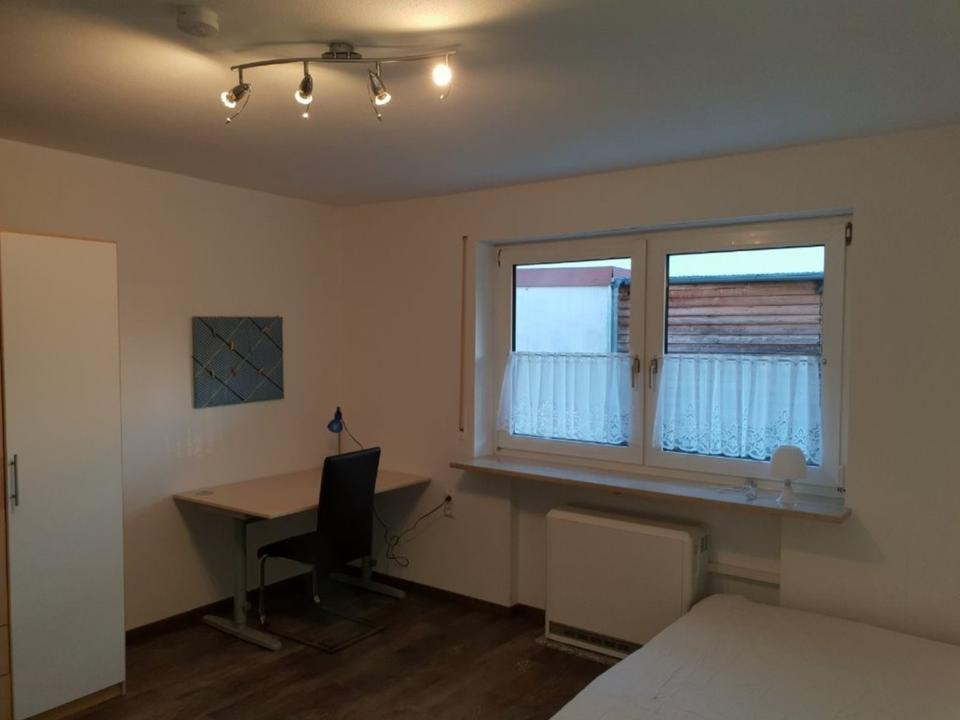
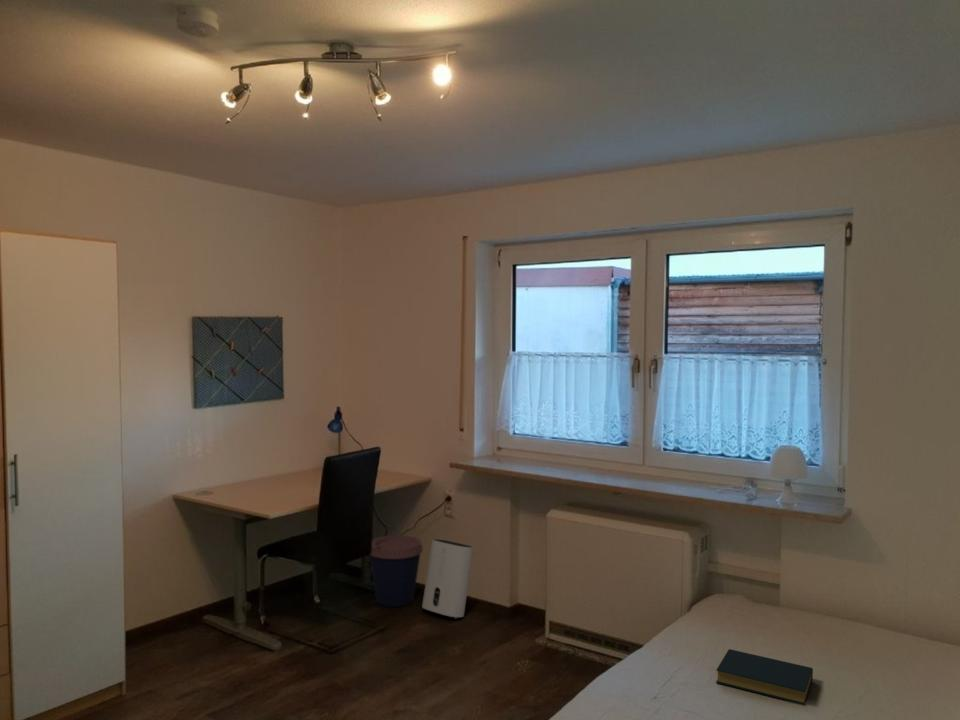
+ hardback book [715,648,814,706]
+ air purifier [421,538,475,620]
+ coffee cup [369,534,424,608]
